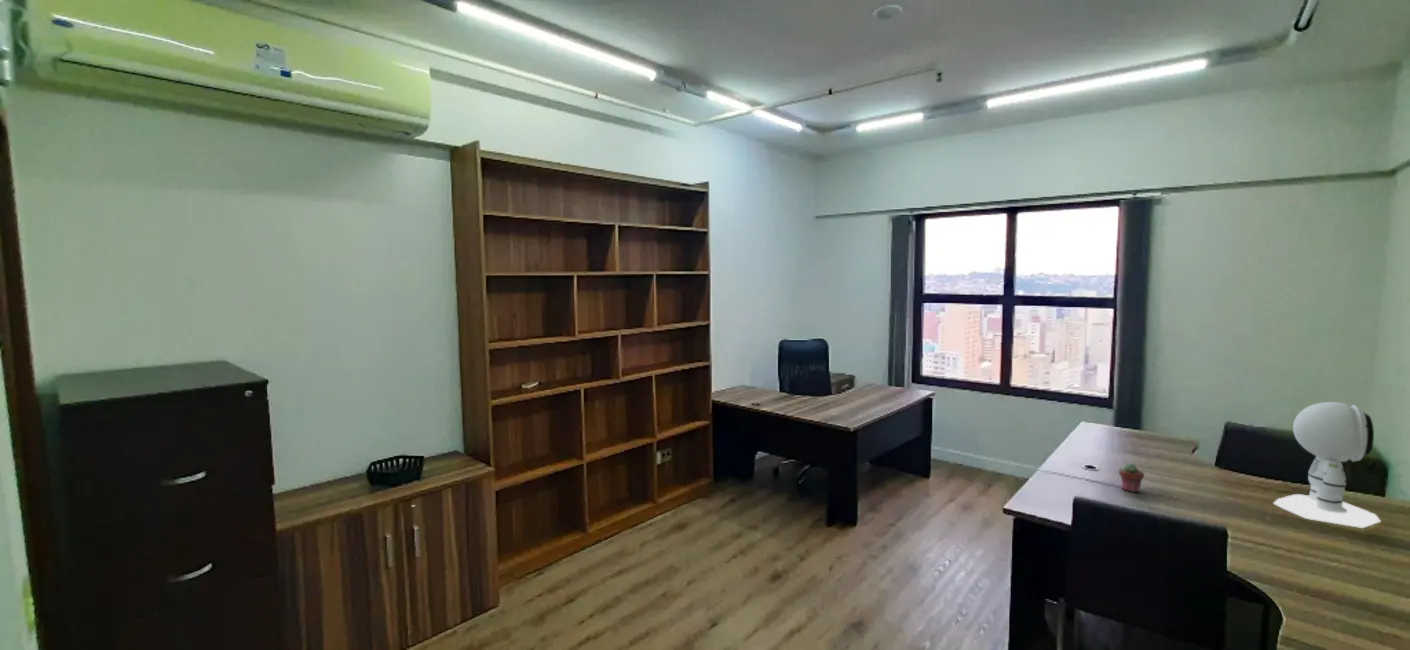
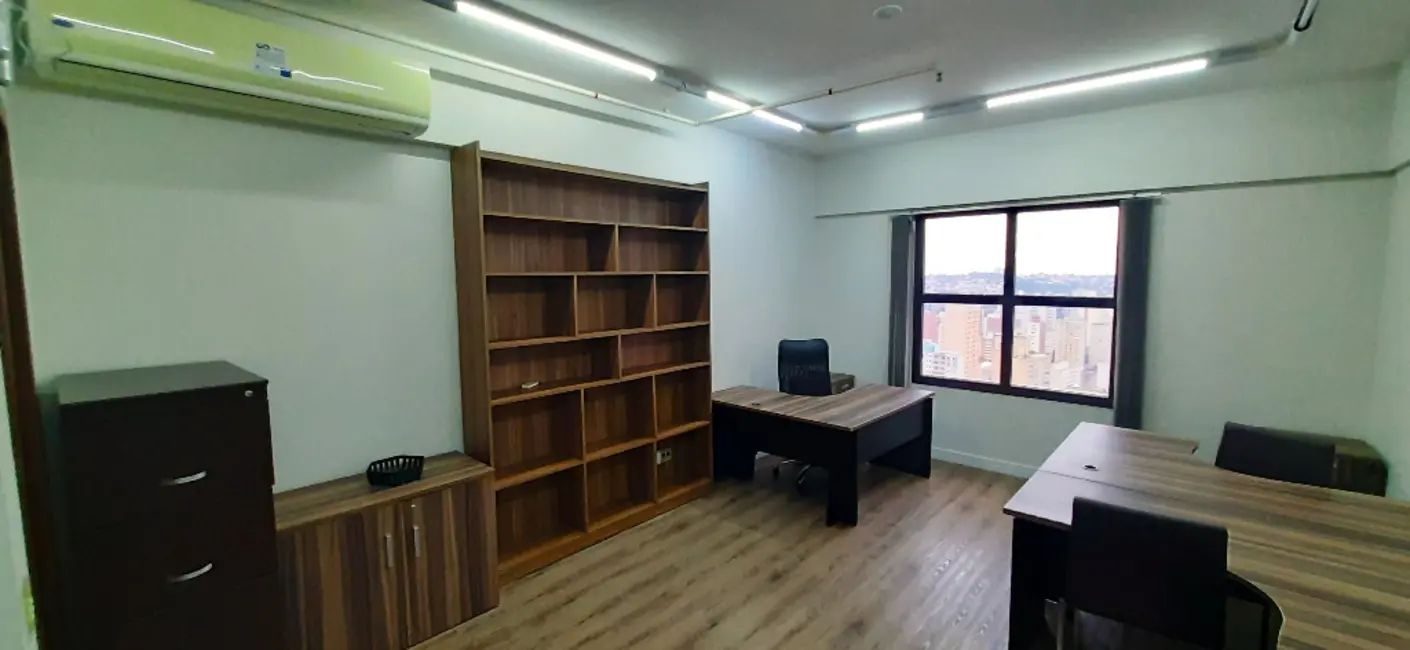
- desk lamp [1272,401,1382,529]
- potted succulent [1118,462,1145,493]
